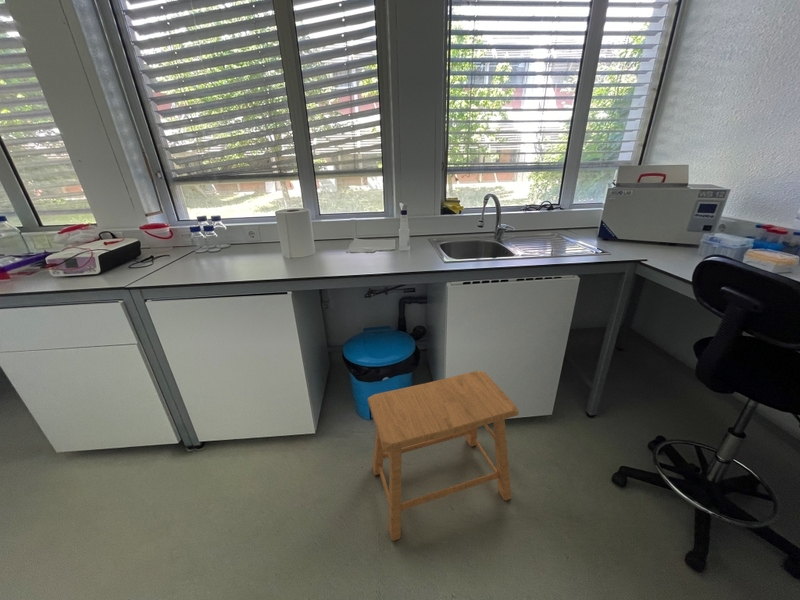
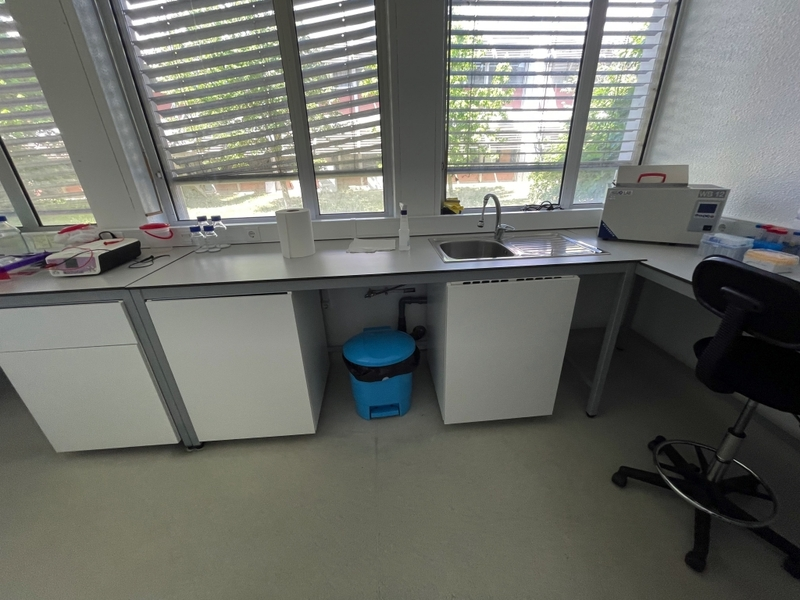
- stool [367,370,520,542]
